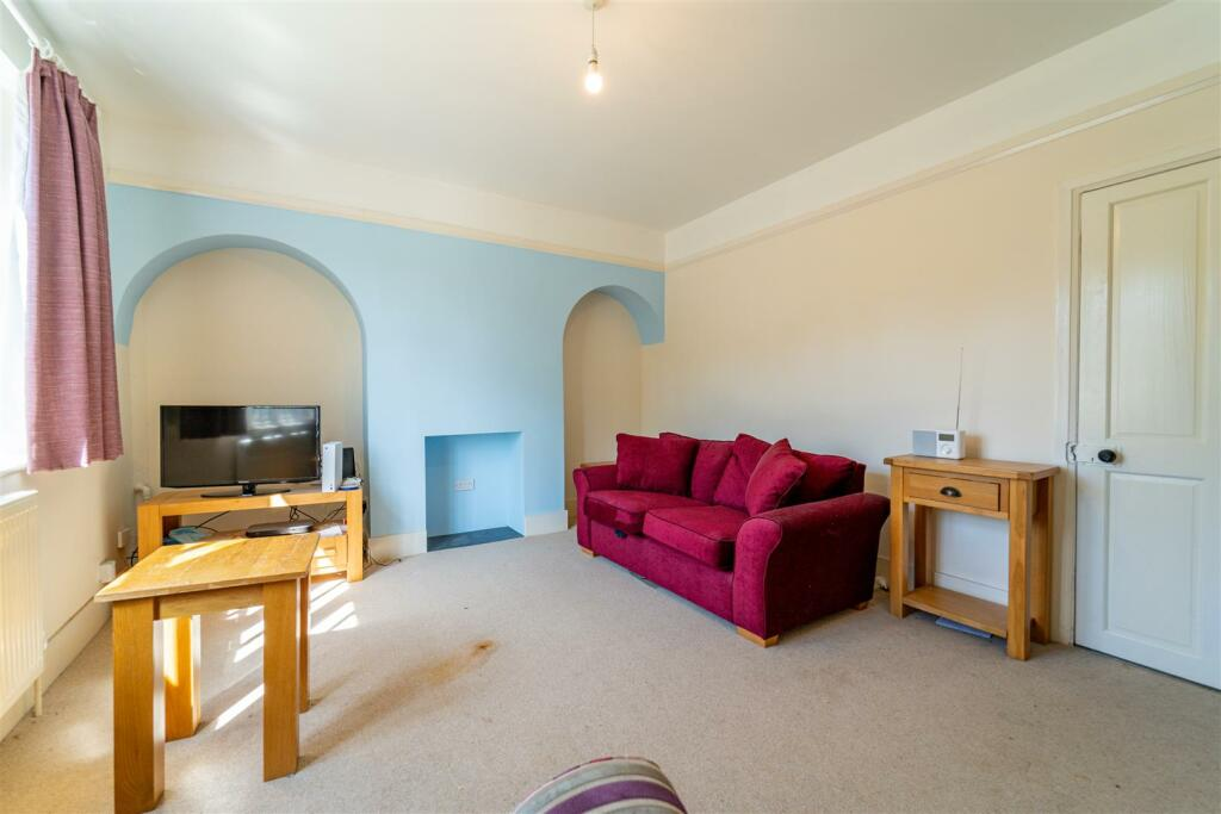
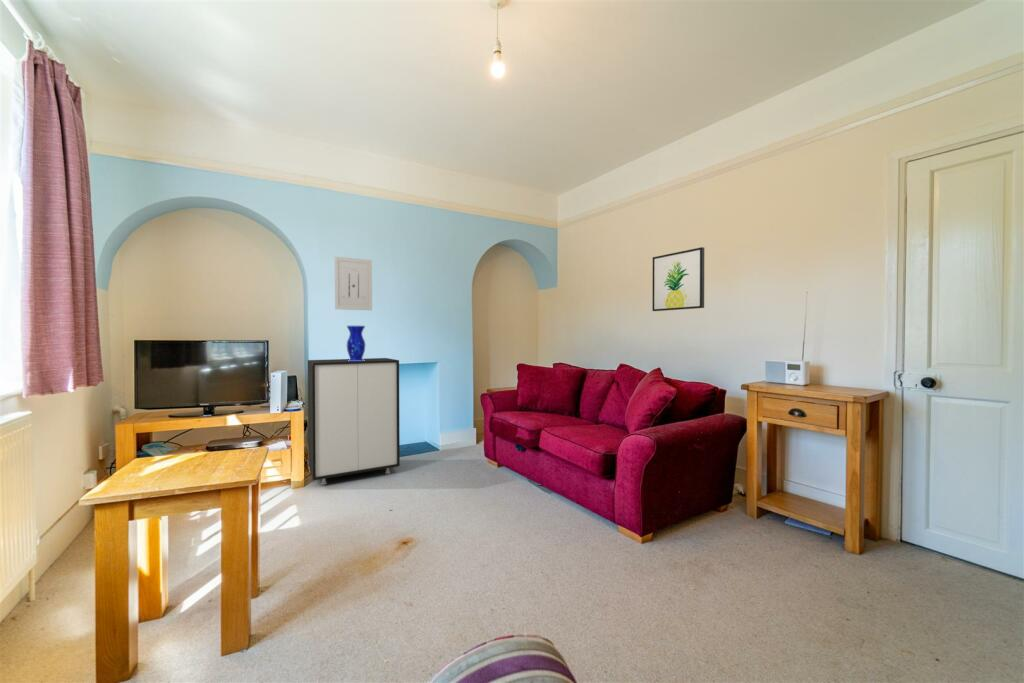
+ wall art [334,256,373,311]
+ cabinet [307,357,401,486]
+ vase [346,325,366,361]
+ wall art [651,246,705,312]
